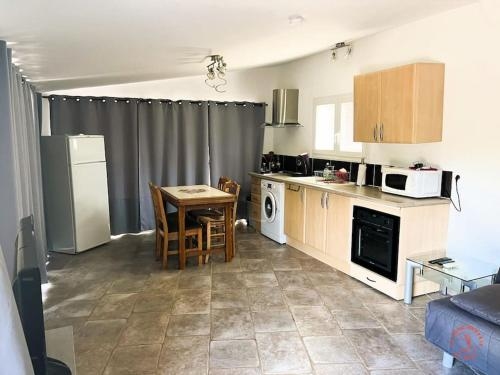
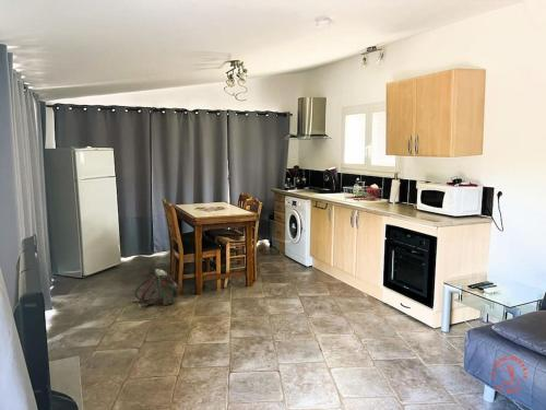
+ backpack [132,268,179,307]
